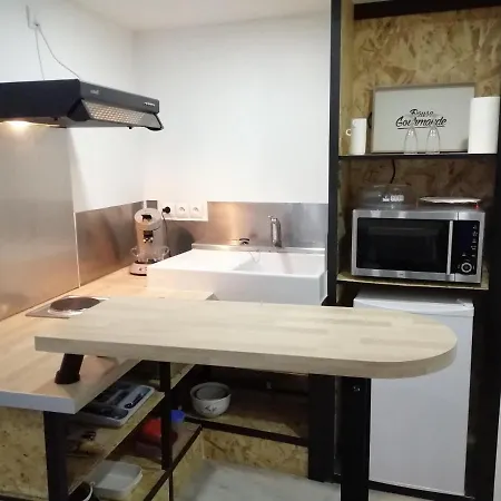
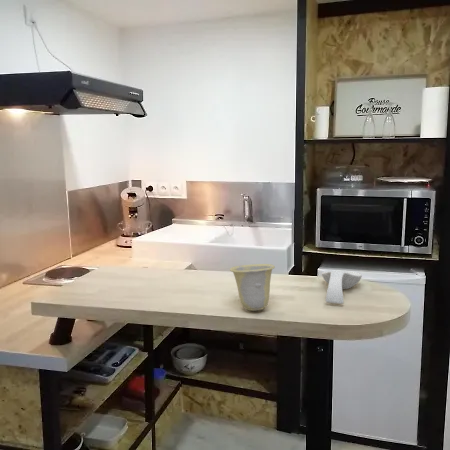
+ spoon rest [321,270,363,305]
+ cup [229,263,276,311]
